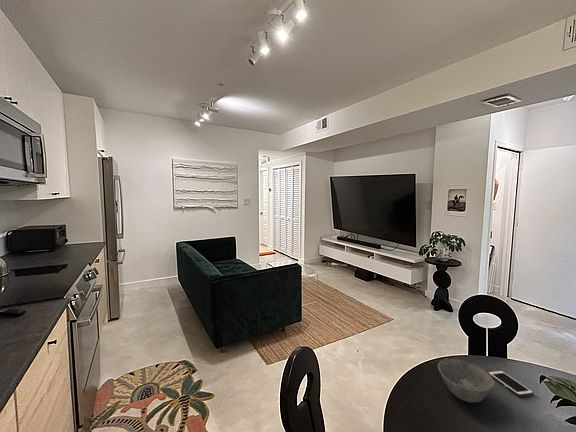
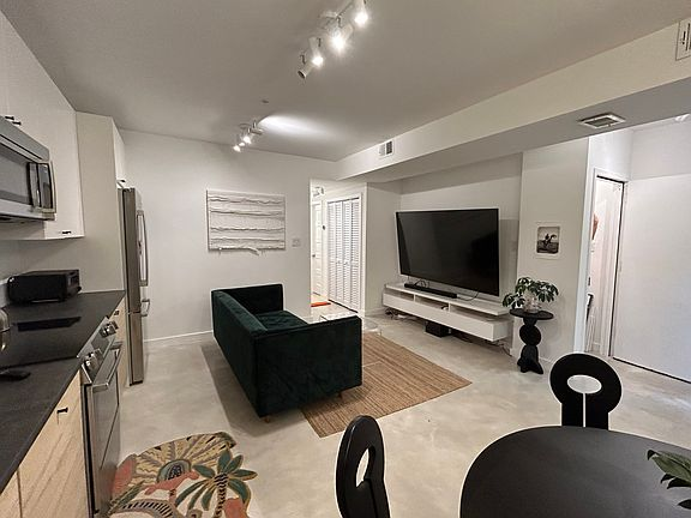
- cell phone [487,370,535,397]
- bowl [437,358,496,403]
